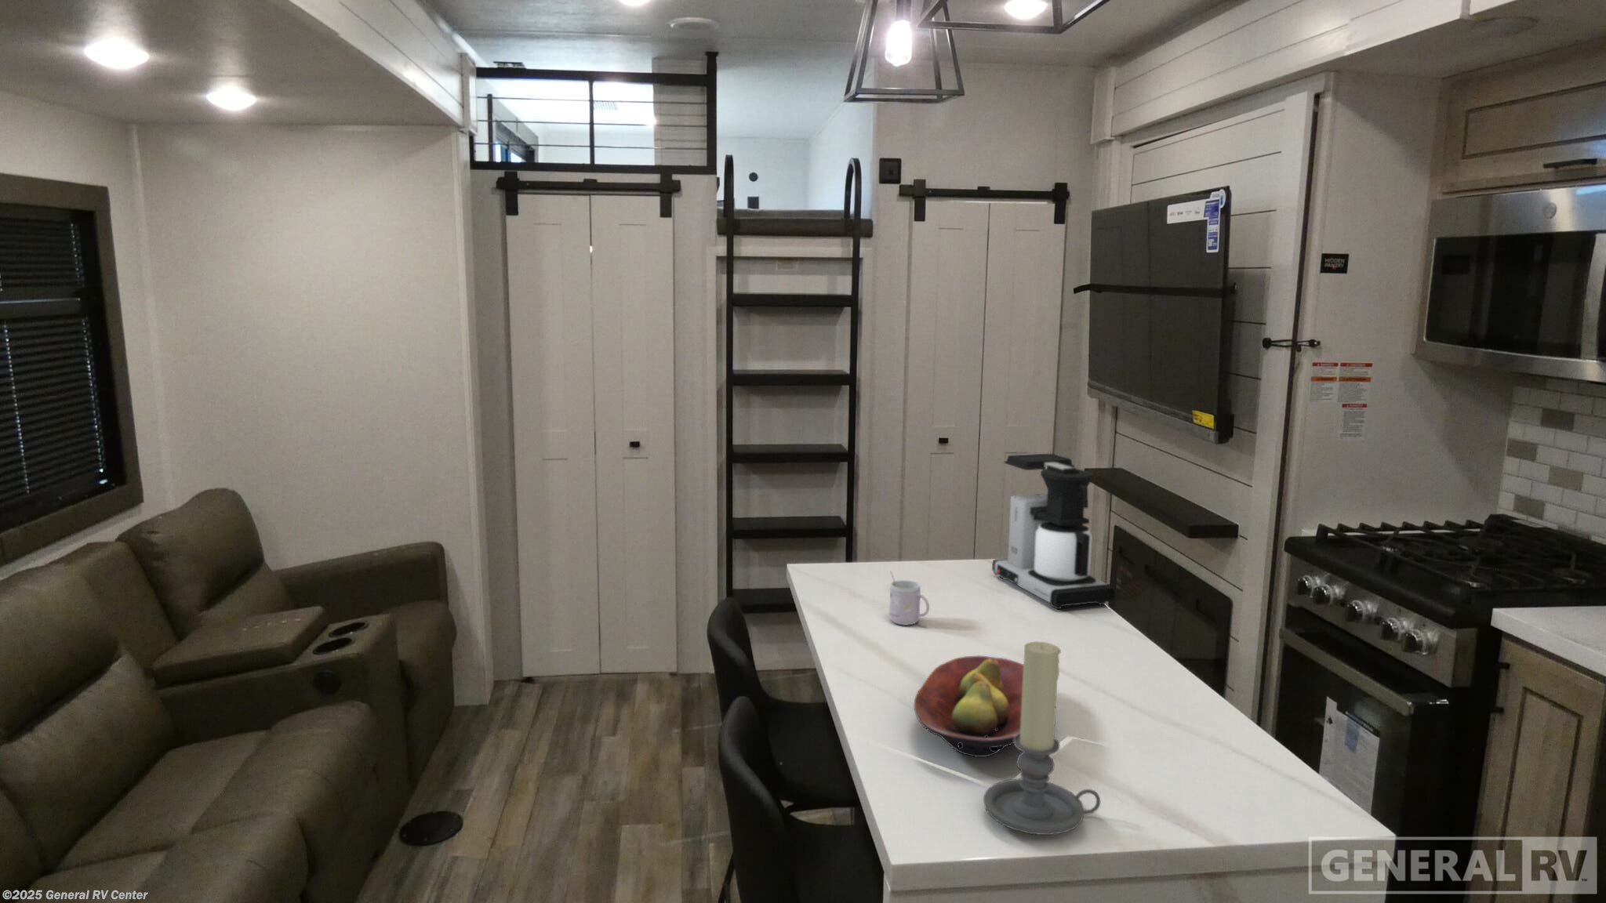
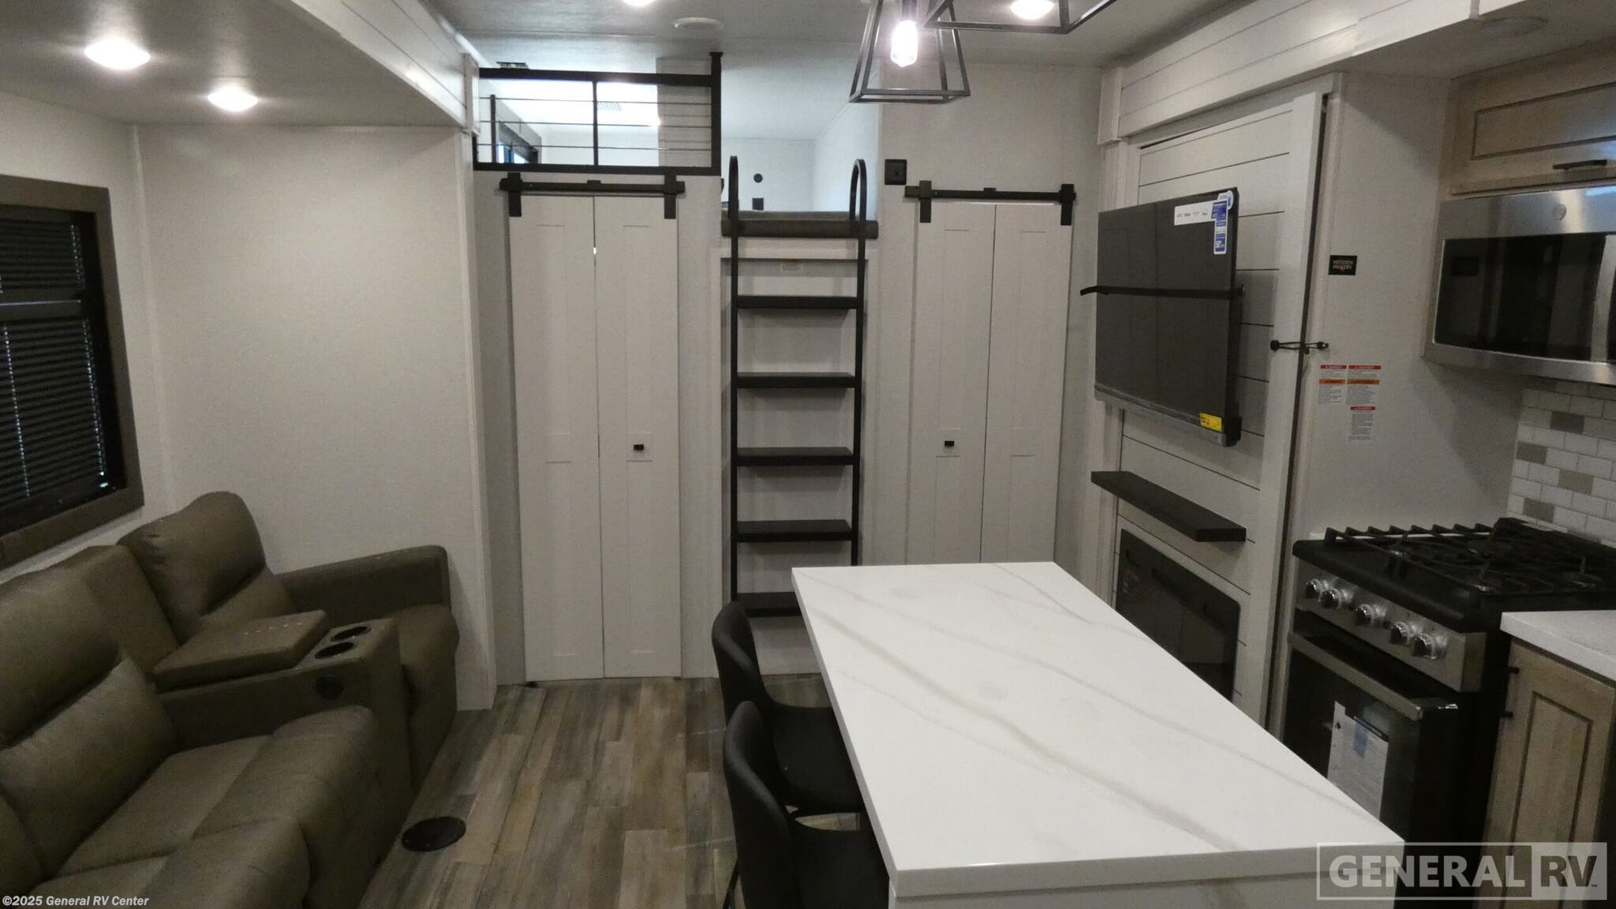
- candle holder [983,642,1101,836]
- fruit bowl [913,655,1024,757]
- mug [888,570,930,626]
- coffee maker [992,453,1116,610]
